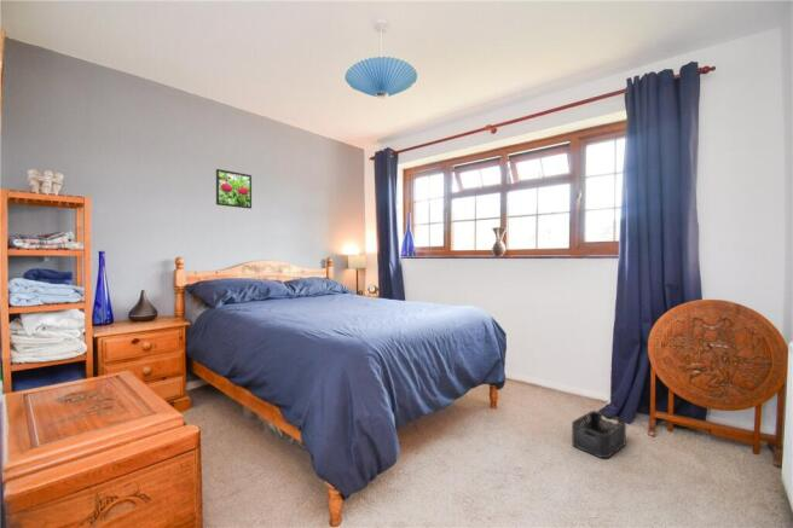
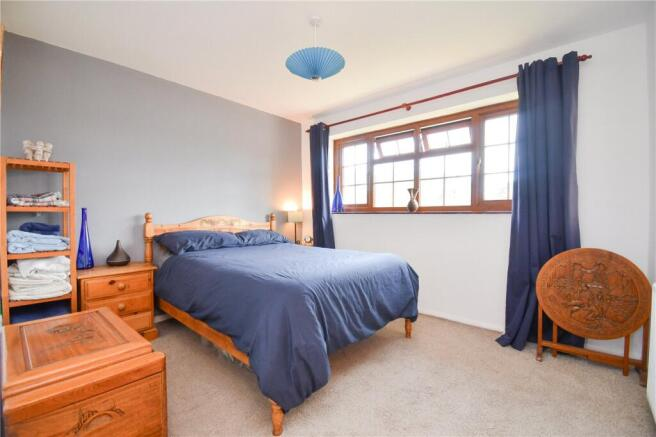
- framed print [215,168,253,210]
- storage bin [571,410,627,459]
